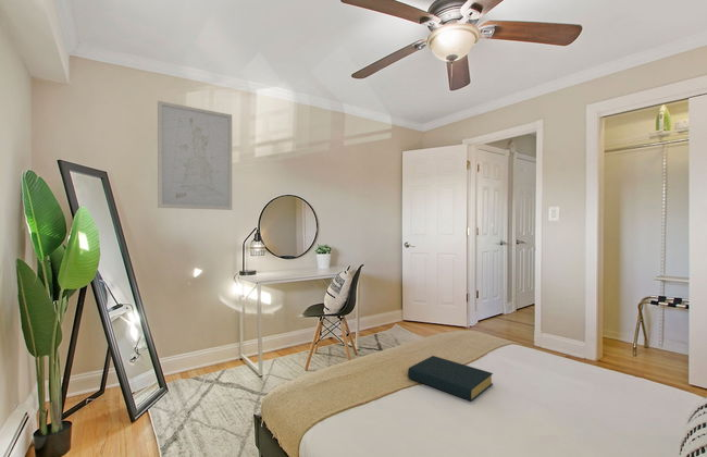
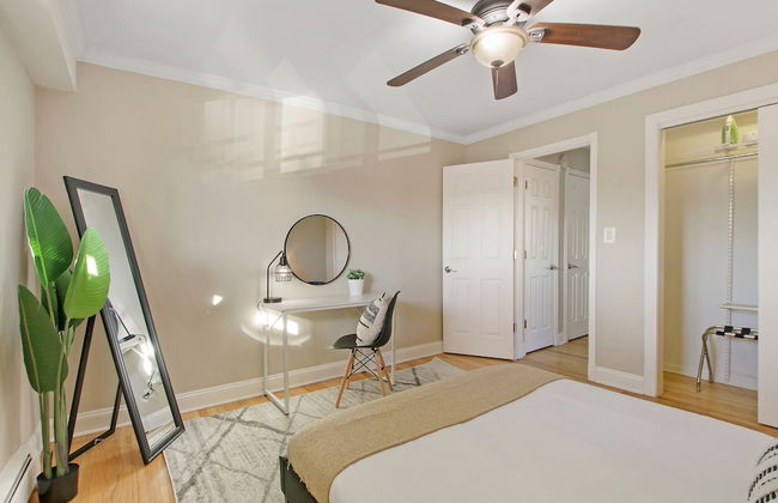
- wall art [157,100,233,211]
- hardback book [407,355,494,403]
